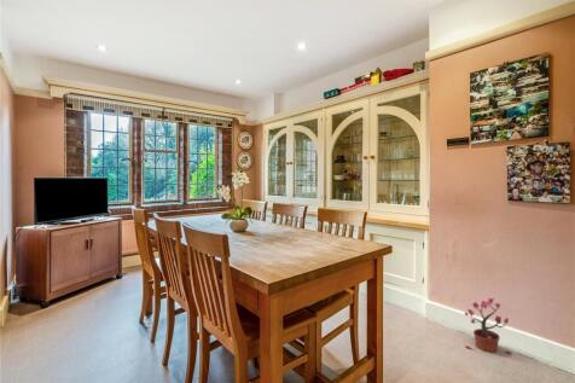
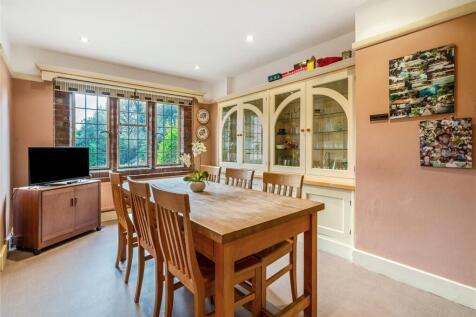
- potted plant [464,297,512,355]
